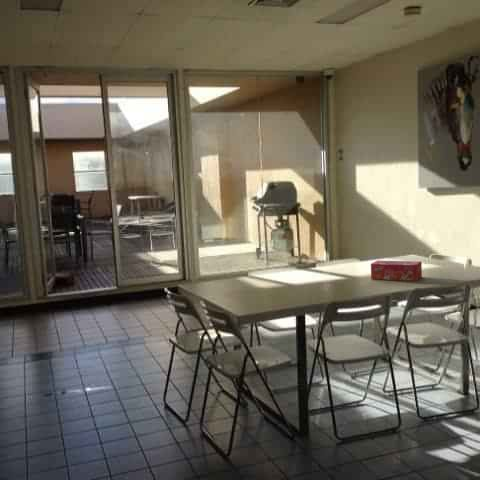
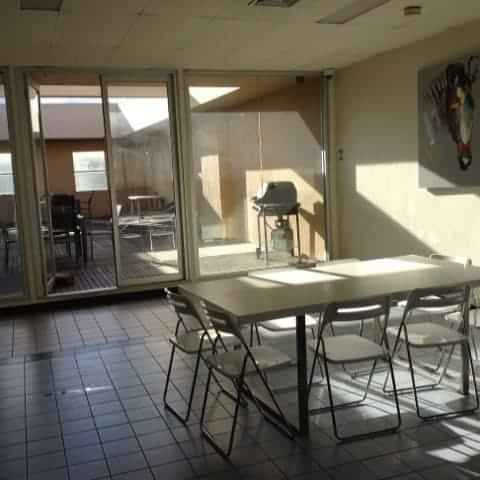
- tissue box [370,259,423,282]
